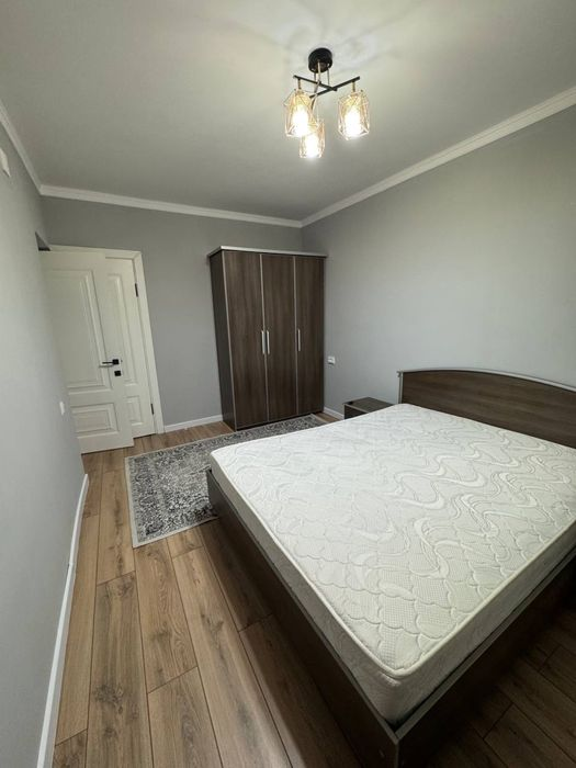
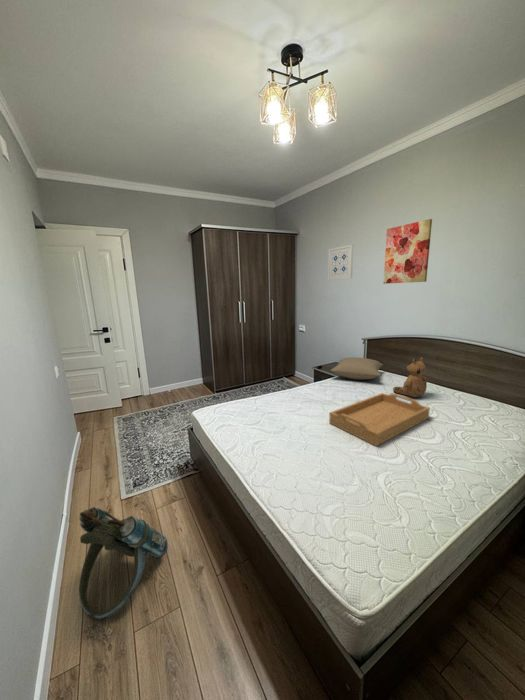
+ backpack [78,506,169,620]
+ serving tray [328,392,431,447]
+ wall art [327,244,354,281]
+ teddy bear [392,357,429,398]
+ pillow [330,356,384,381]
+ wall art [383,218,433,285]
